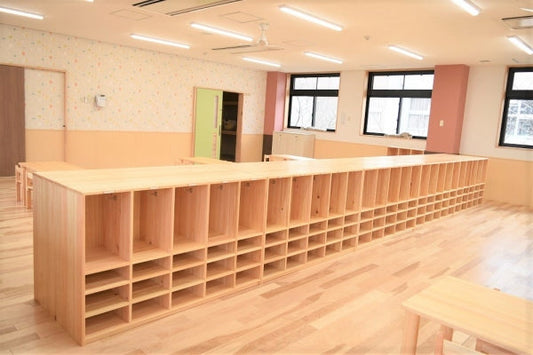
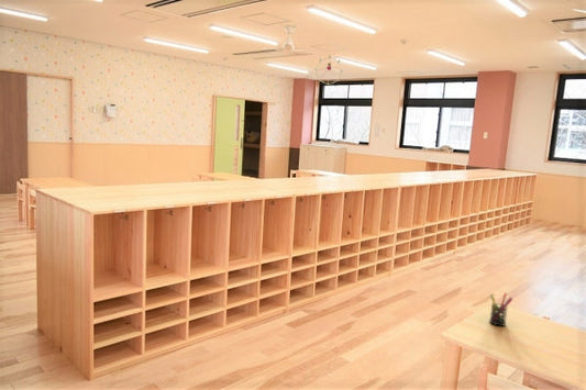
+ ceiling mobile [313,54,344,86]
+ pen holder [488,291,513,327]
